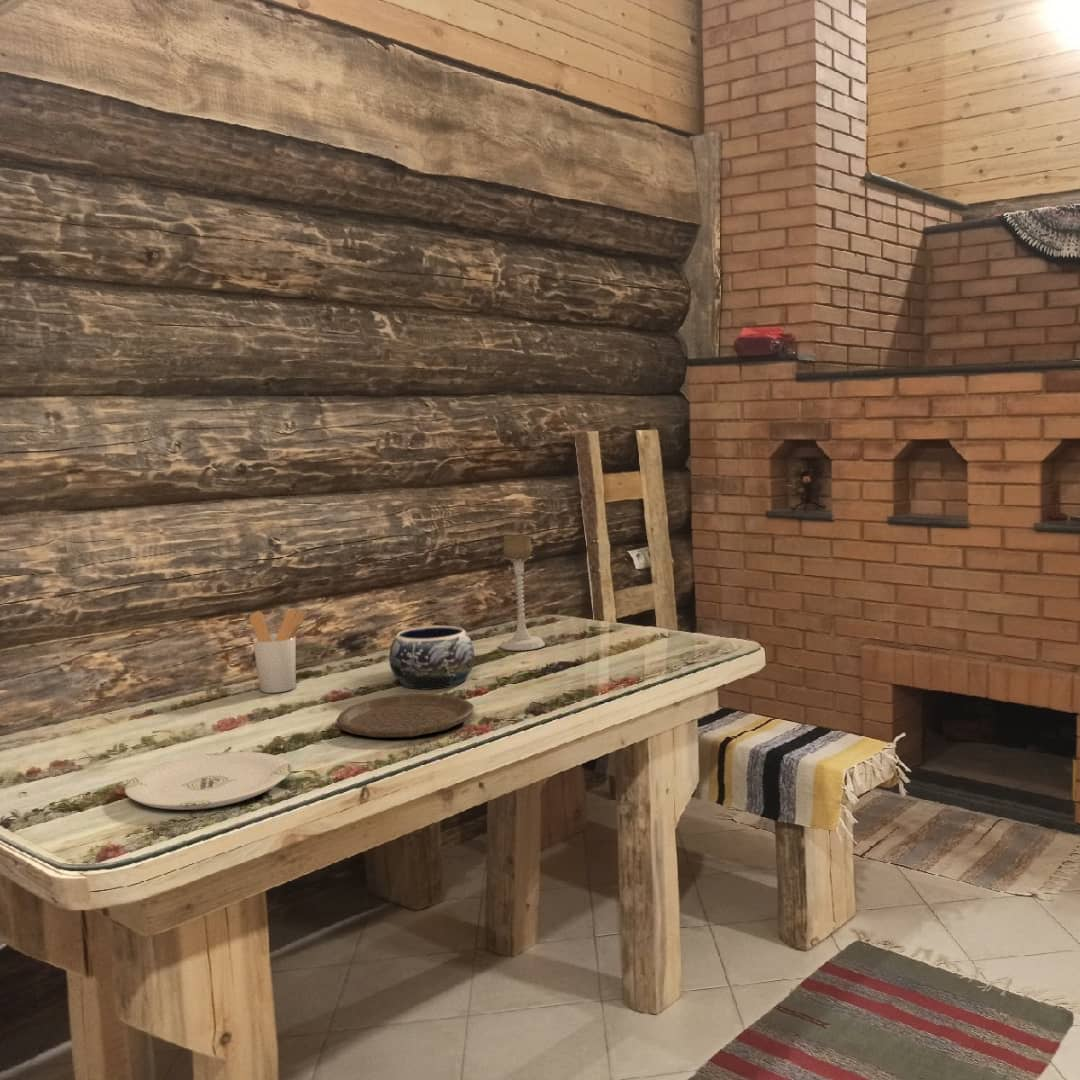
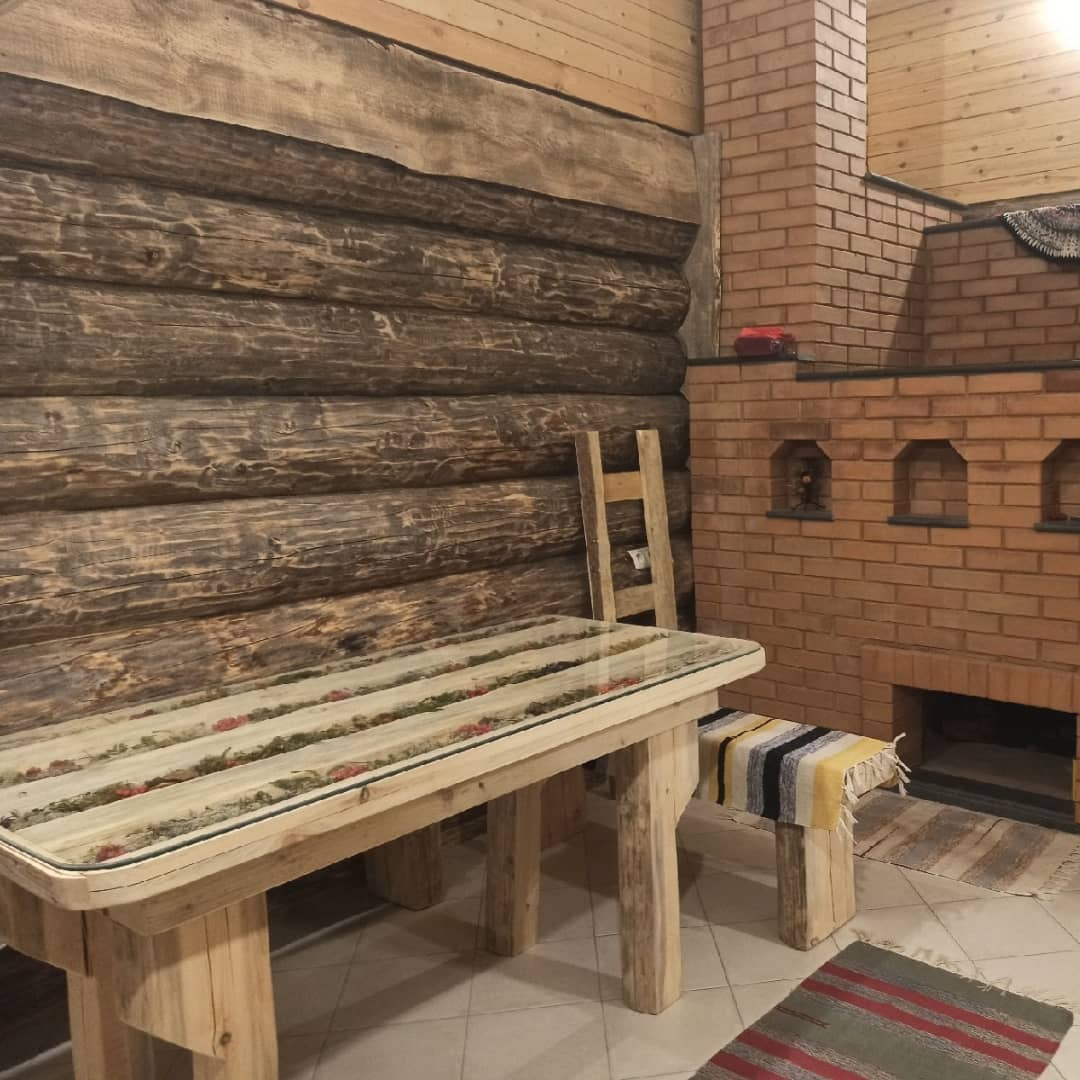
- utensil holder [249,608,308,694]
- candle holder [499,534,546,651]
- plate [124,751,292,811]
- decorative bowl [388,625,476,691]
- plate [335,693,475,738]
